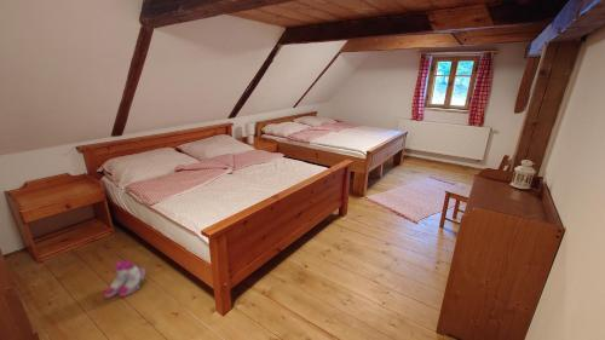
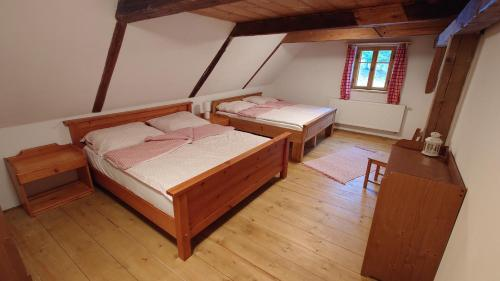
- boots [103,259,145,299]
